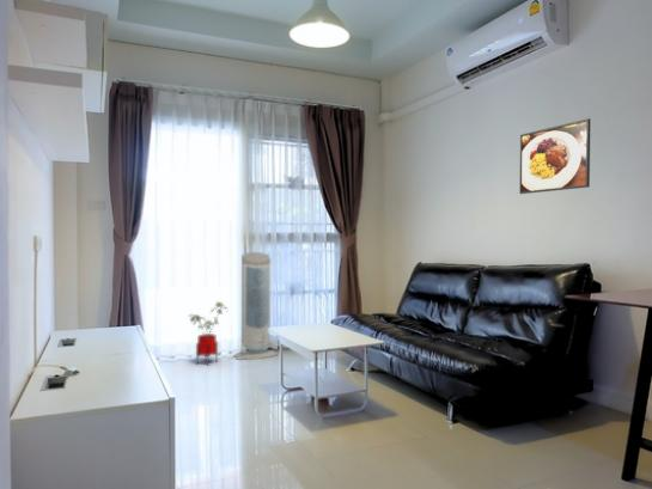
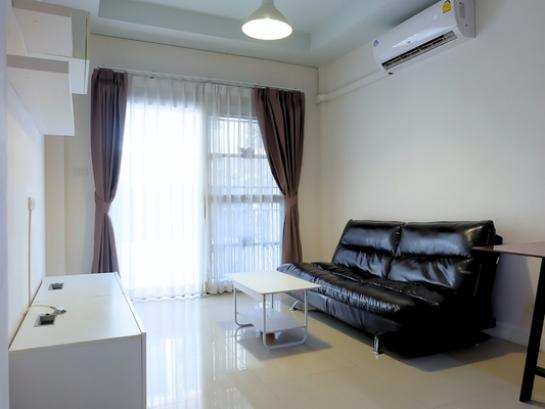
- house plant [188,300,228,367]
- air purifier [233,251,279,361]
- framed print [518,117,592,195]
